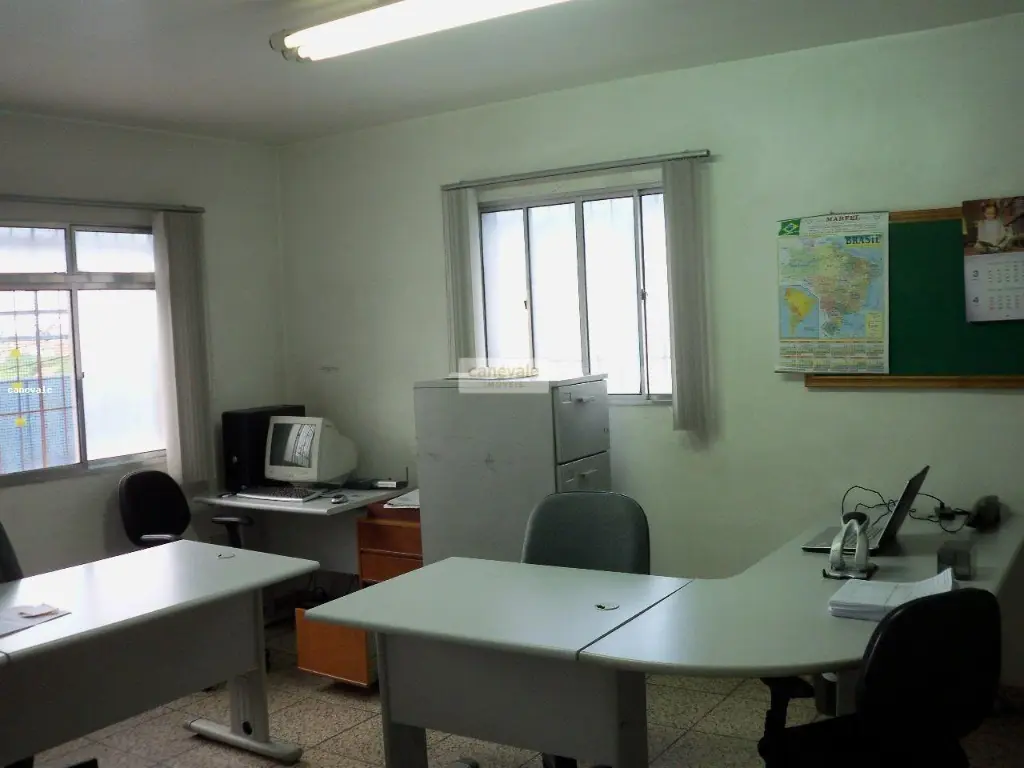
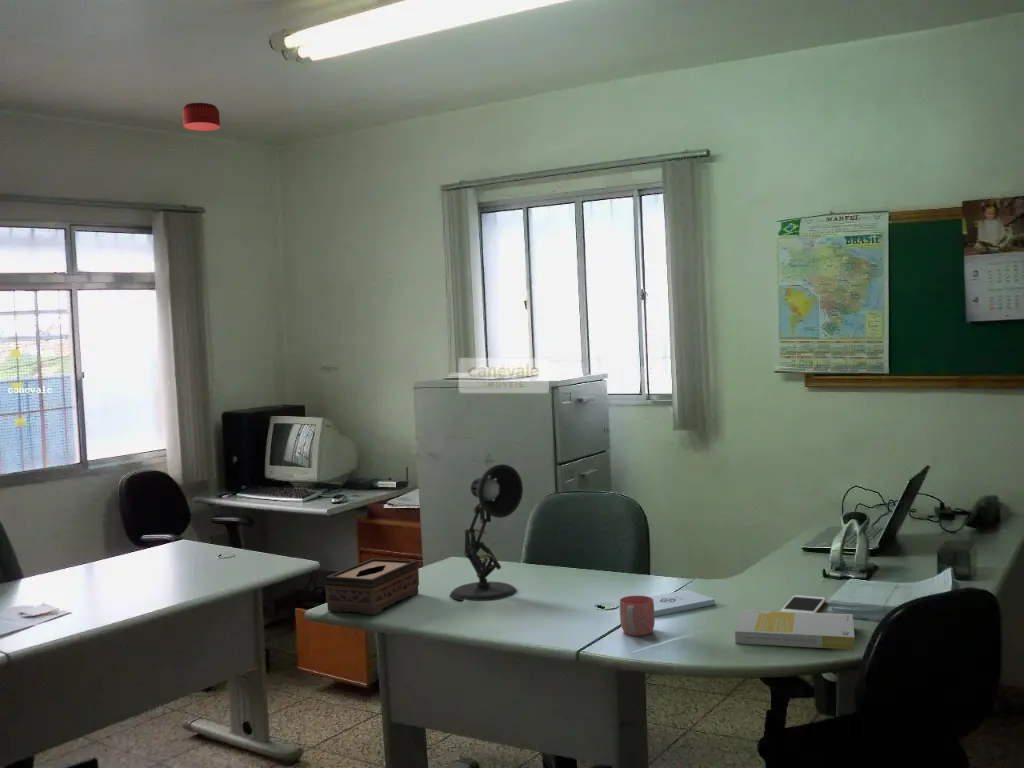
+ tissue box [324,557,420,616]
+ notepad [650,589,716,617]
+ book [734,609,856,651]
+ cell phone [779,594,827,613]
+ mug [619,595,656,637]
+ smoke detector [182,102,221,132]
+ desk lamp [449,463,524,602]
